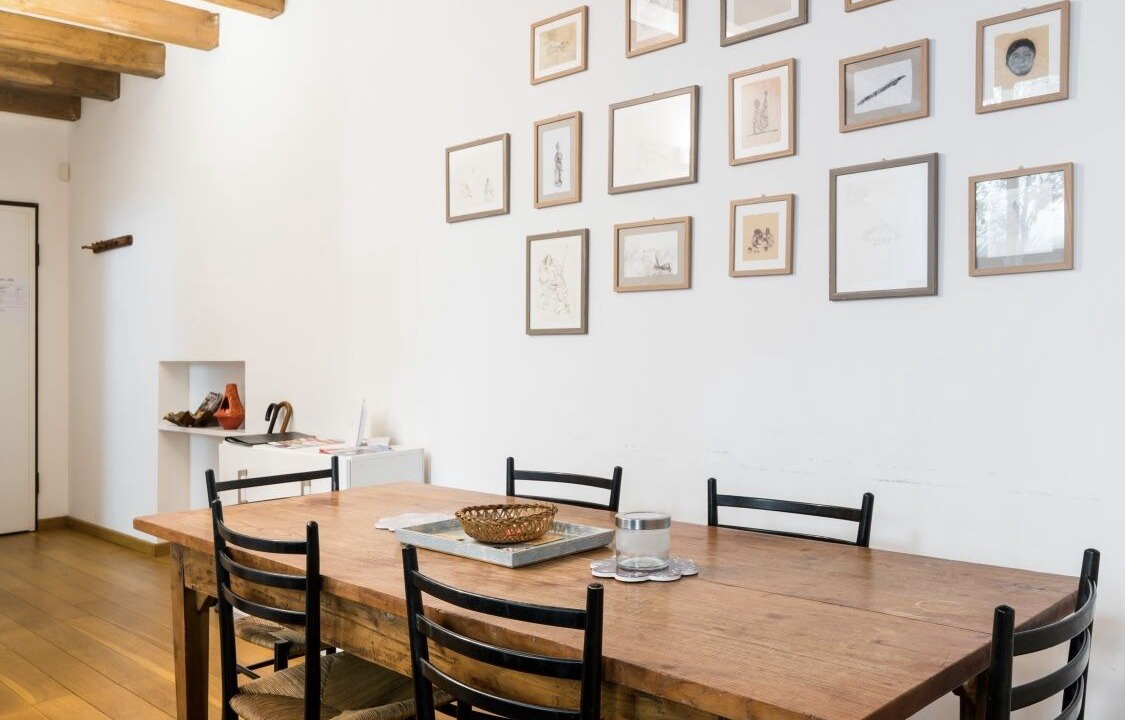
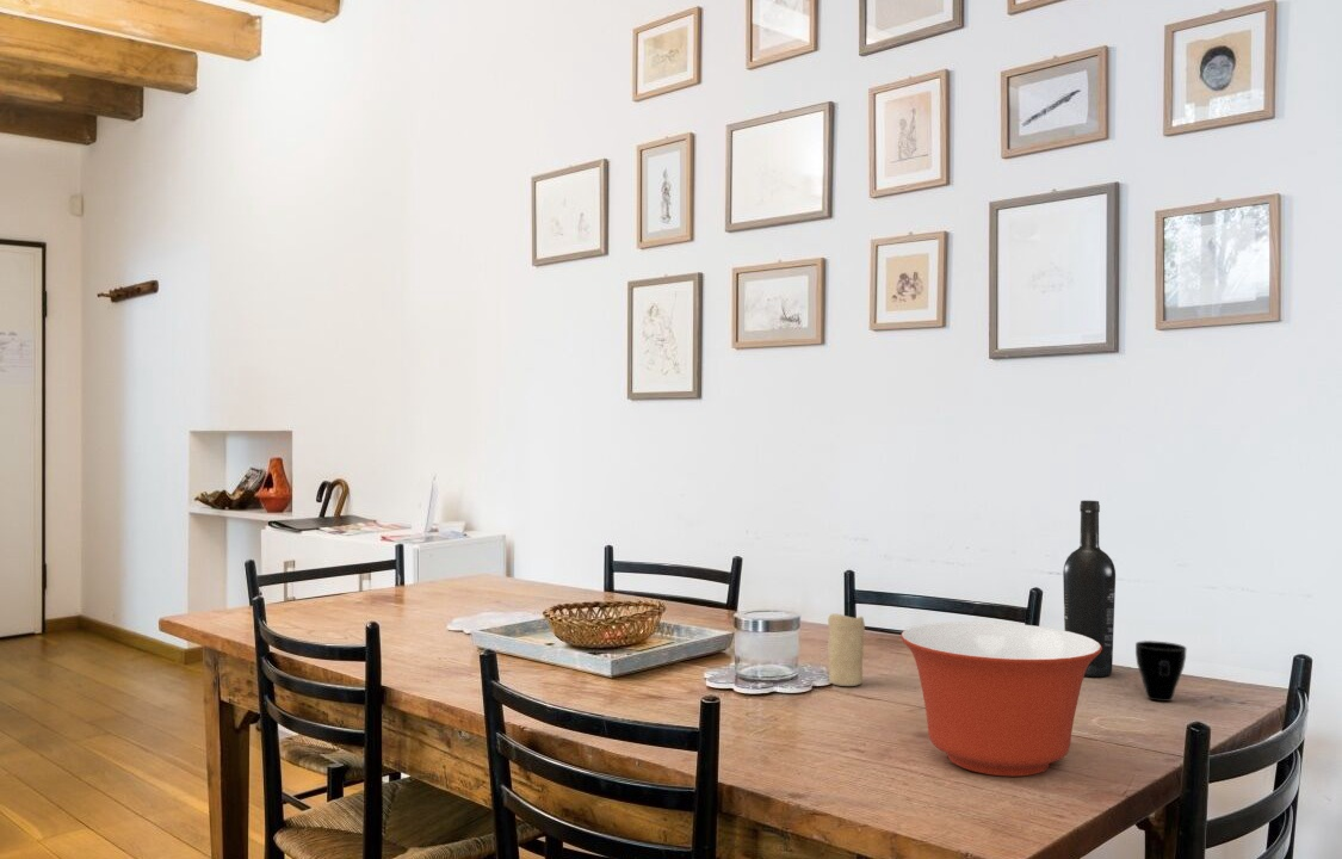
+ mixing bowl [899,620,1102,778]
+ candle [827,612,866,687]
+ wine bottle [1062,500,1117,678]
+ cup [1134,639,1188,703]
